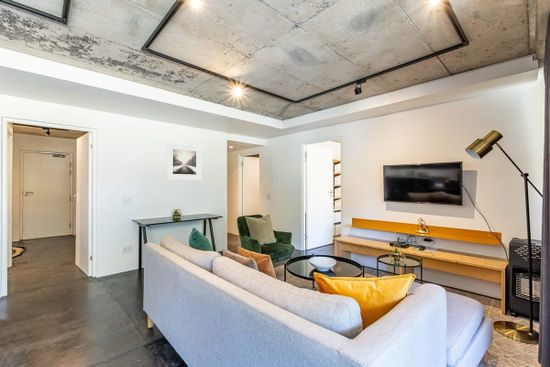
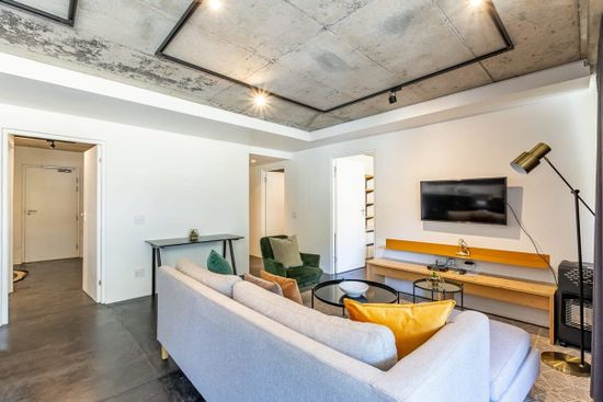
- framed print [166,142,202,181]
